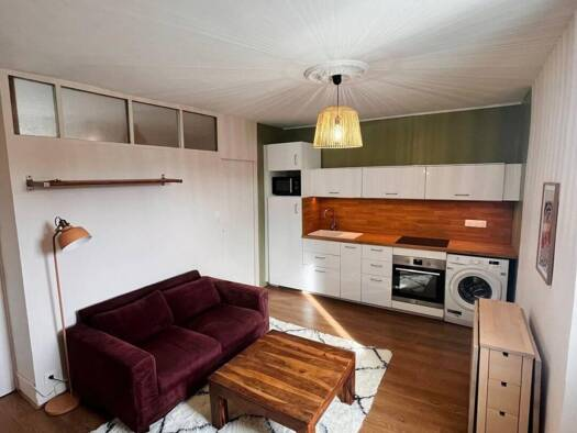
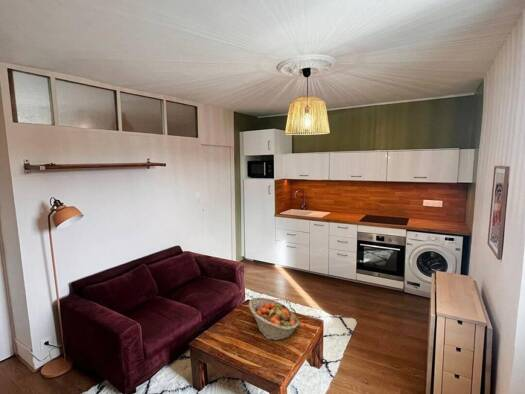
+ fruit basket [248,297,300,341]
